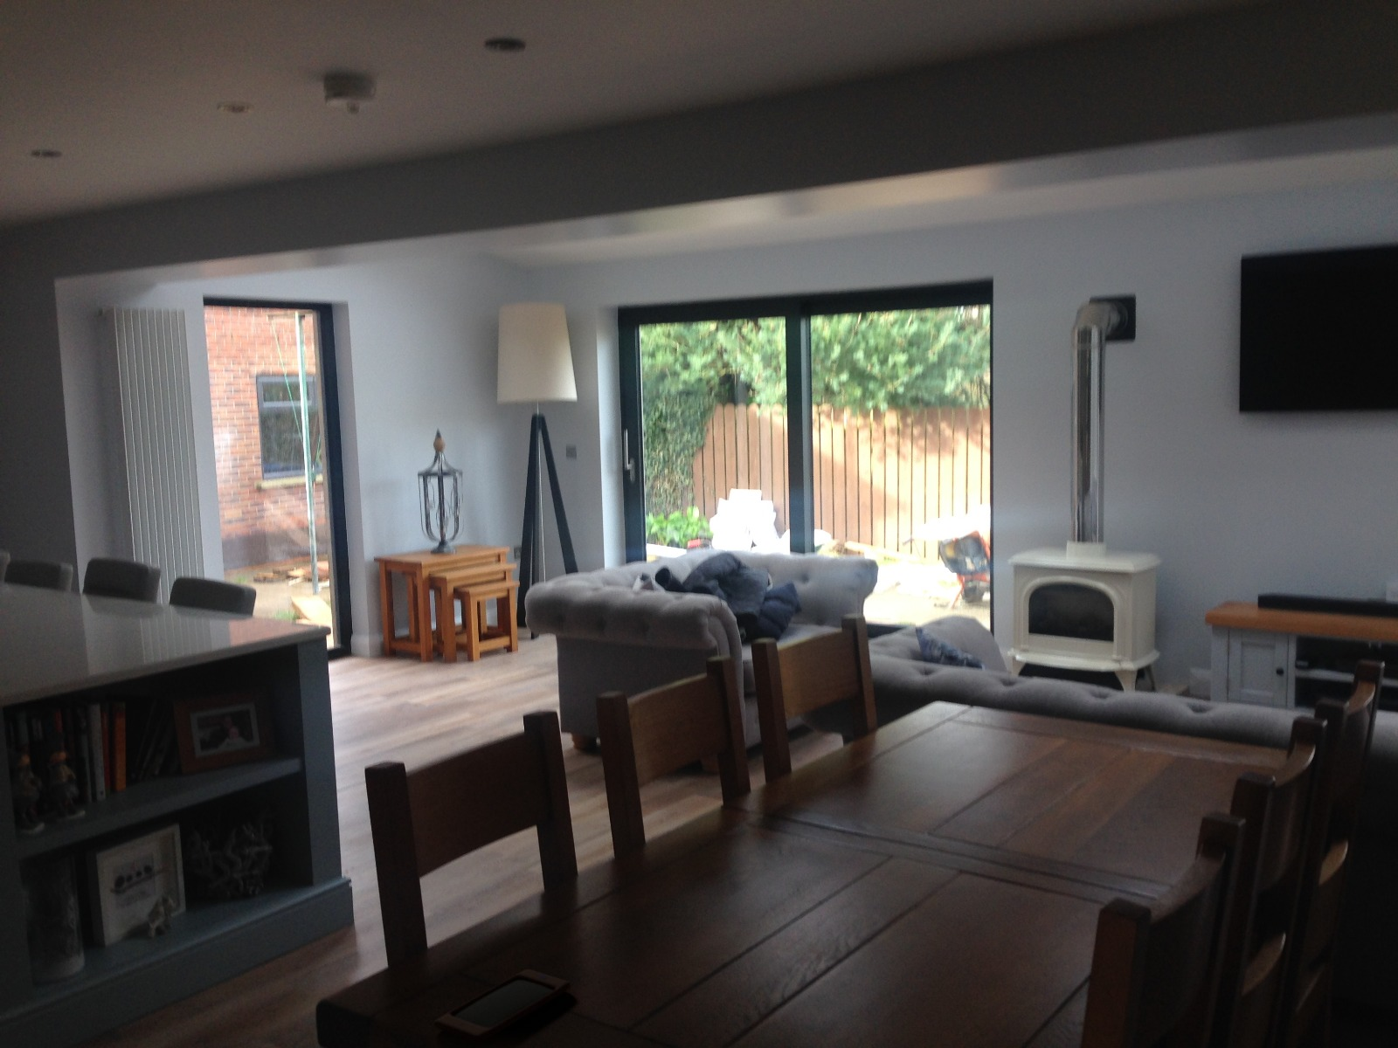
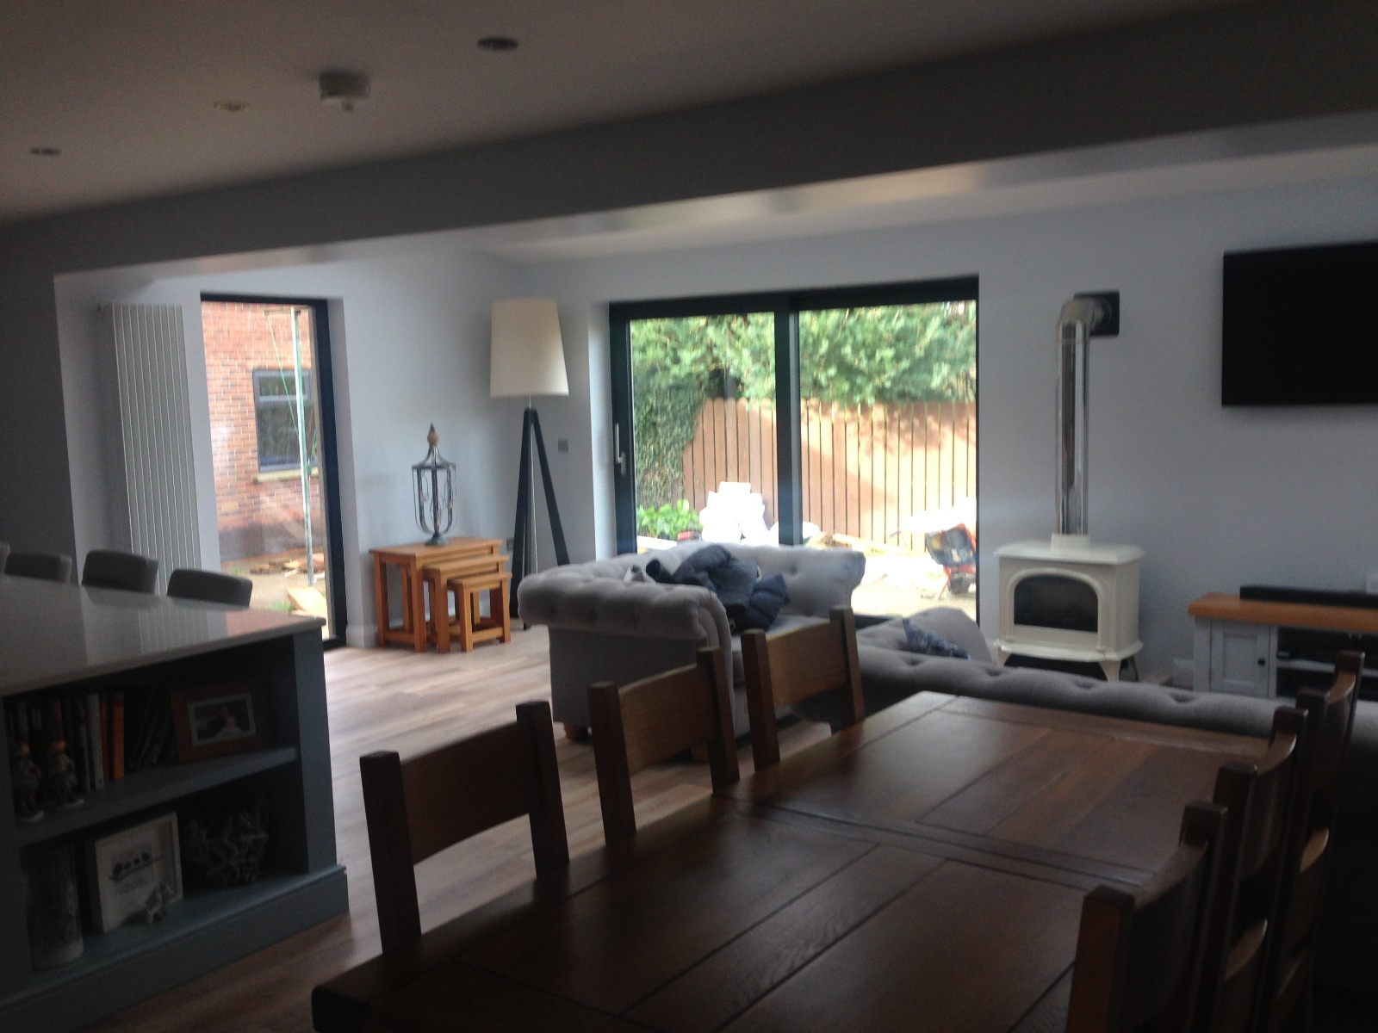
- smartphone [434,969,571,1044]
